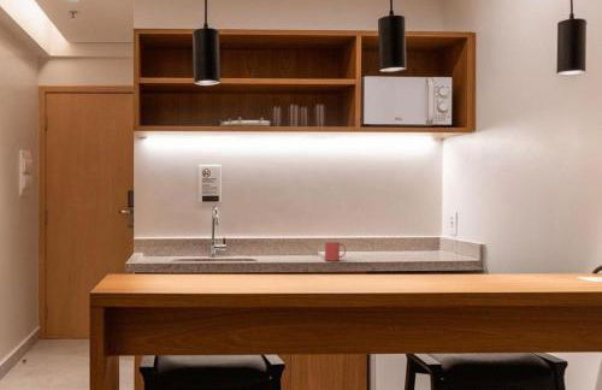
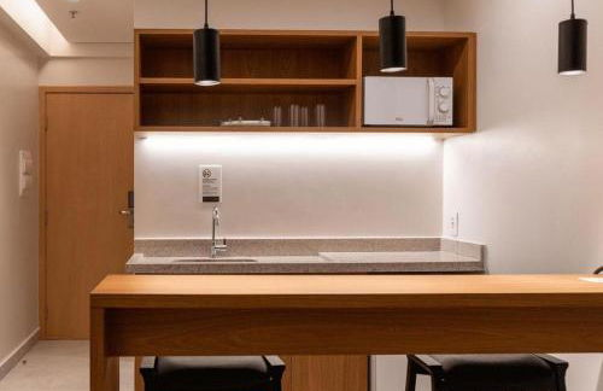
- mug [324,240,347,262]
